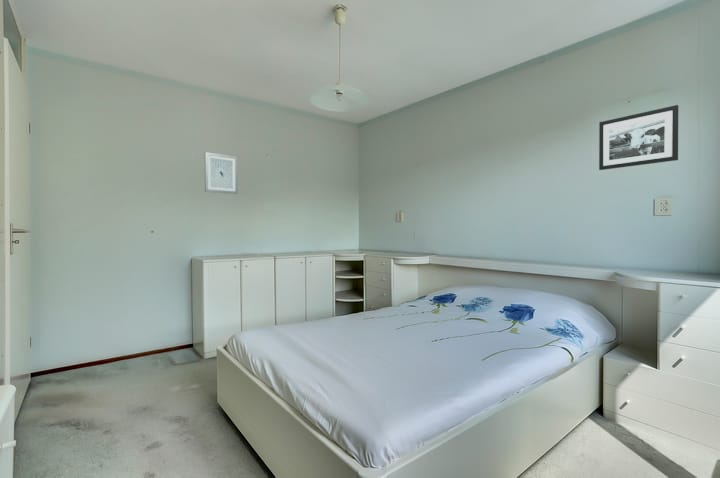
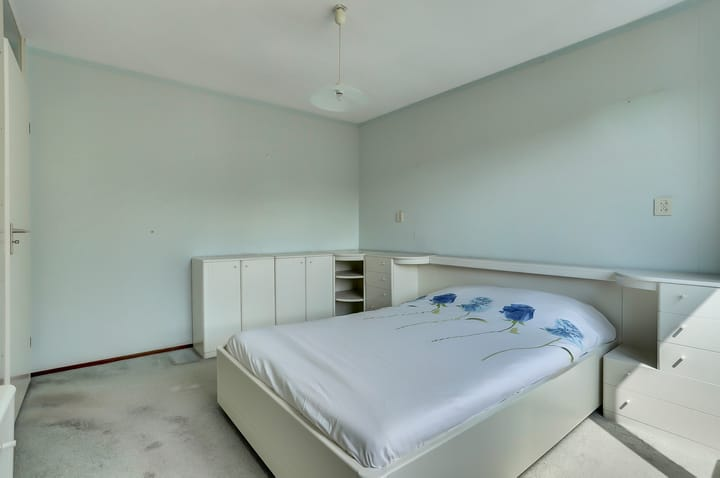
- wall art [204,151,239,195]
- picture frame [598,104,679,171]
